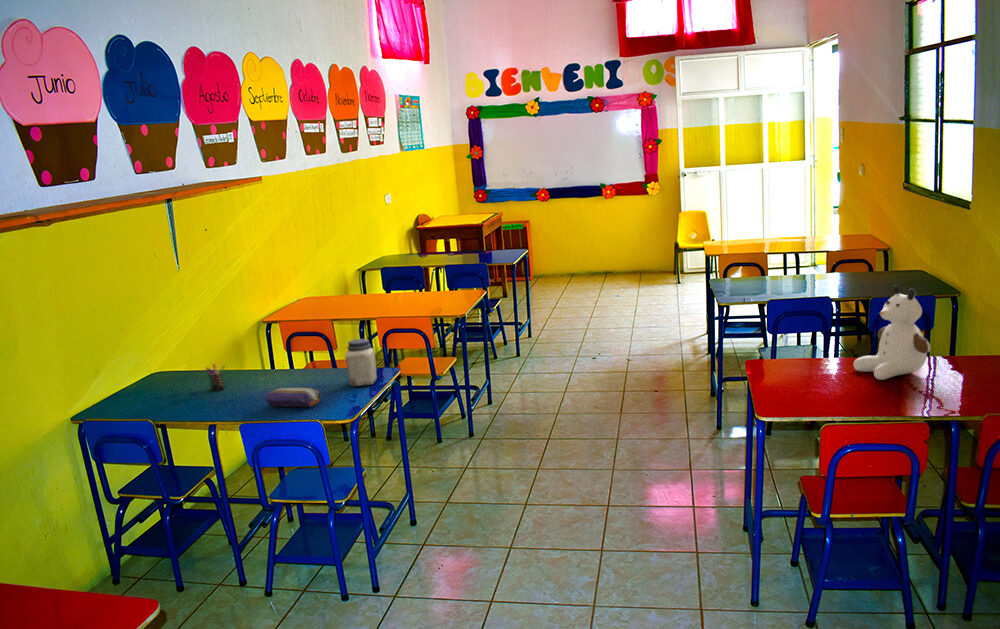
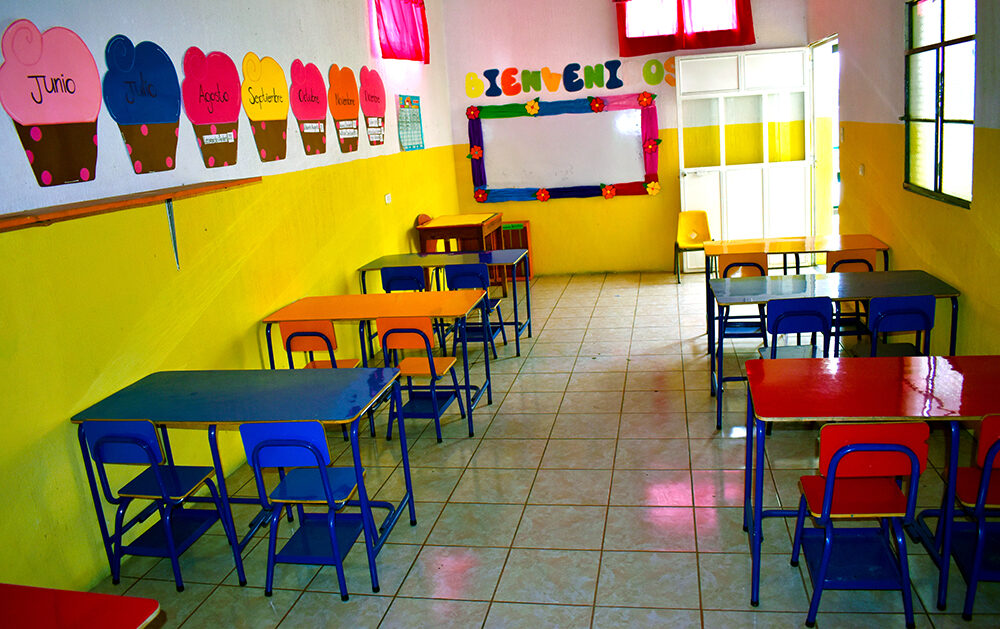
- jar [345,338,378,387]
- stuffed animal [853,284,931,381]
- pen holder [205,362,226,392]
- pencil case [265,387,321,408]
